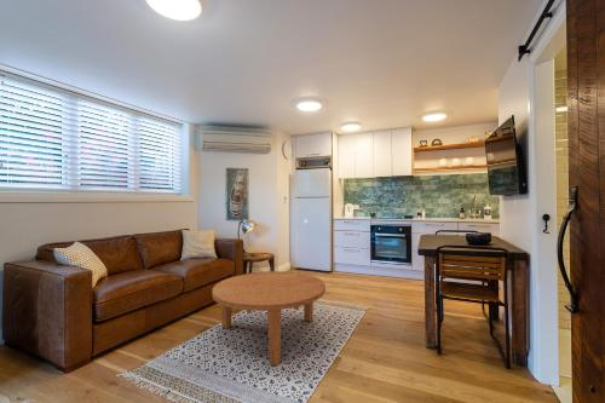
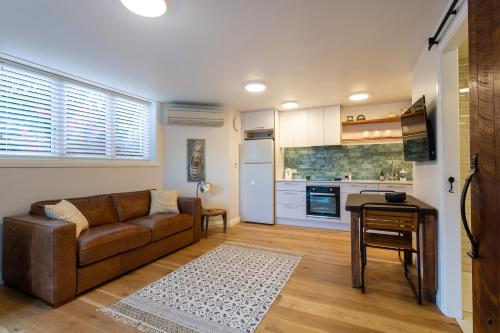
- coffee table [211,270,327,365]
